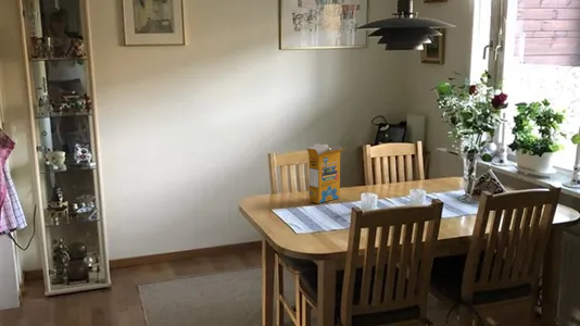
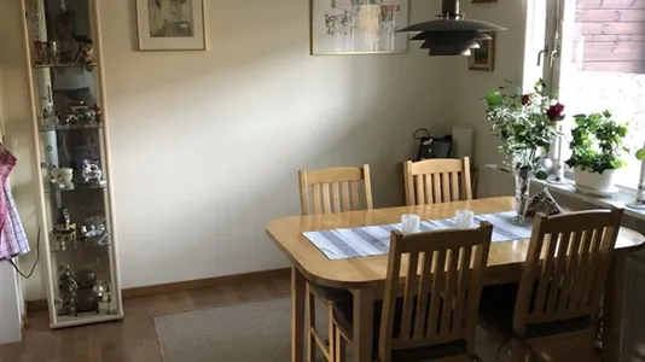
- cereal box [305,142,346,204]
